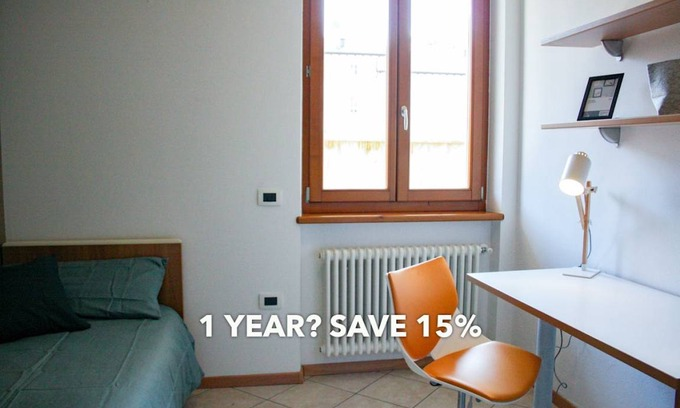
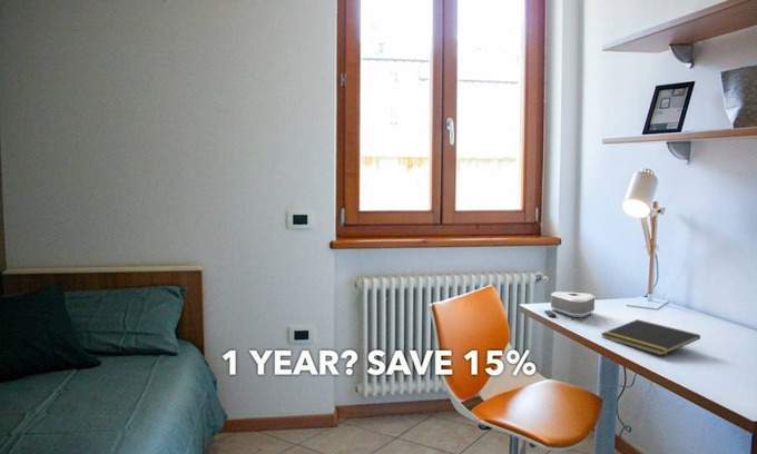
+ speaker [543,290,596,318]
+ notepad [600,318,701,356]
